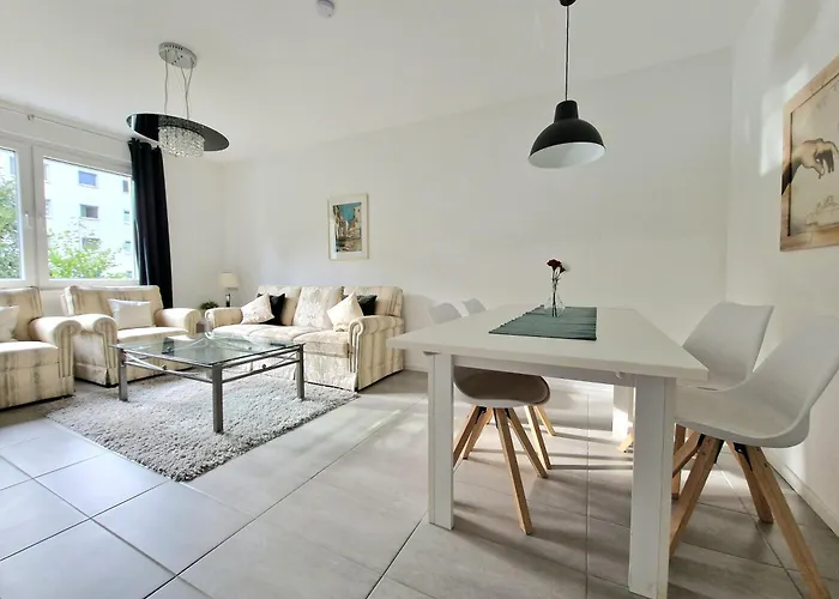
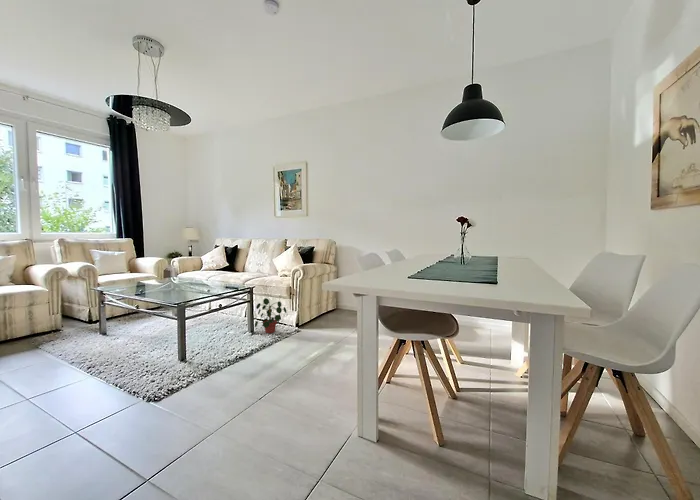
+ potted plant [254,297,287,334]
